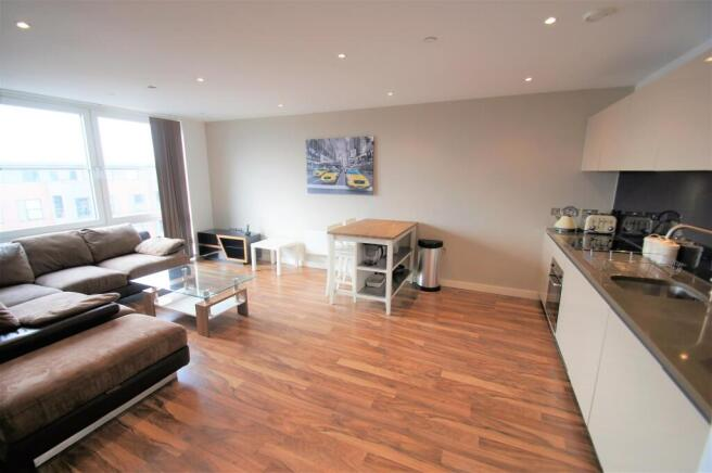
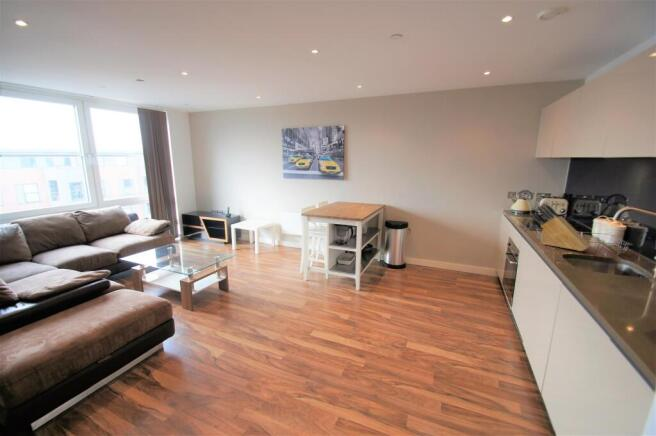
+ knife block [529,202,592,252]
